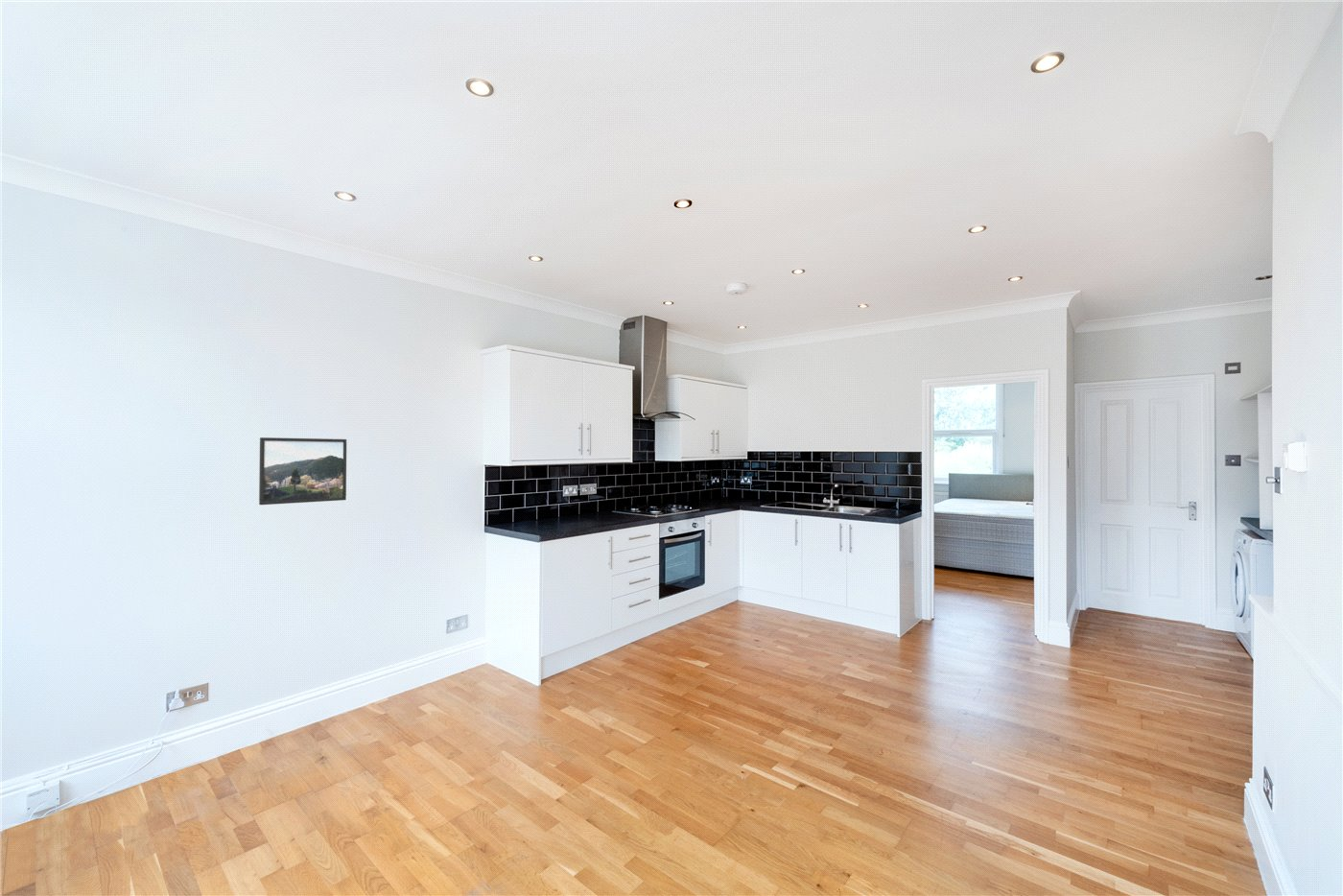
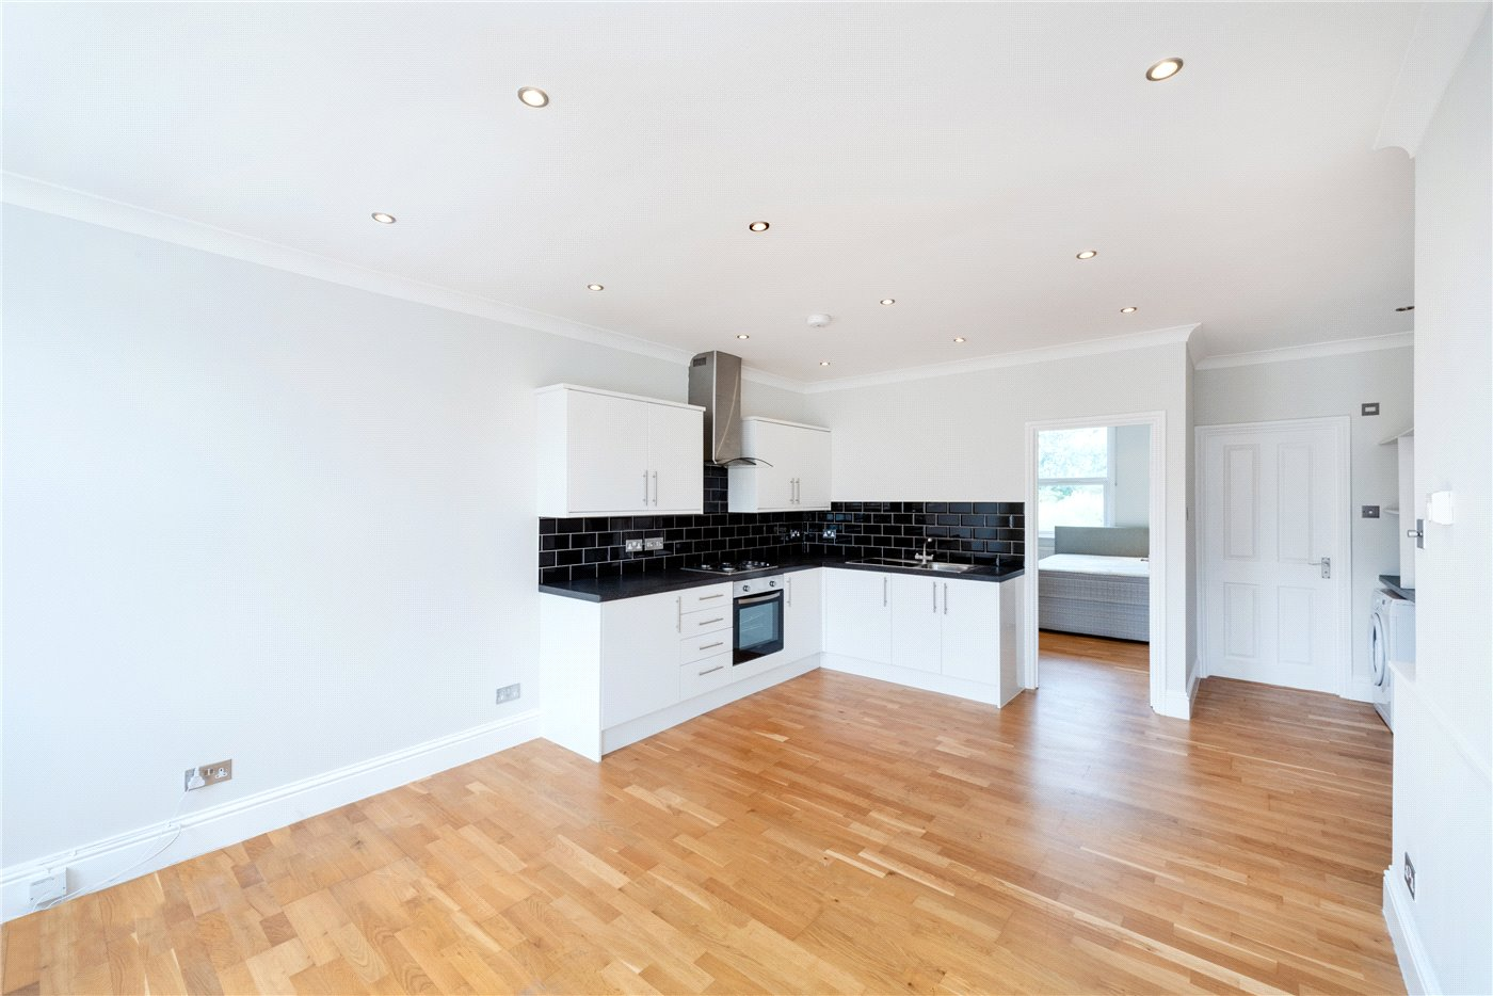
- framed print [258,436,347,506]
